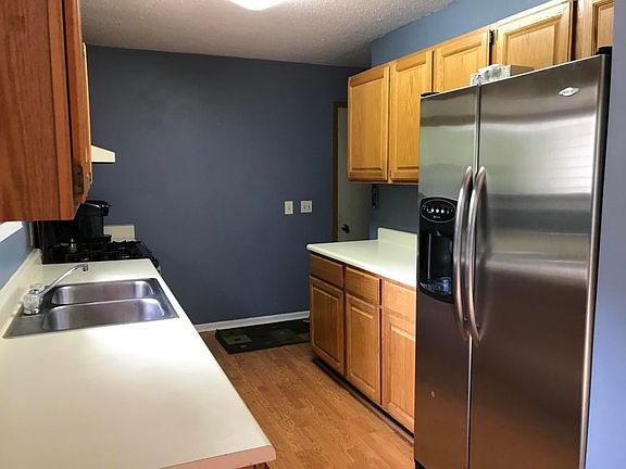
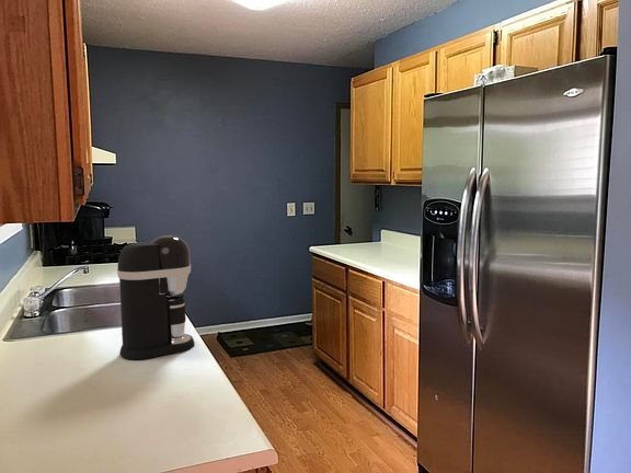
+ coffee maker [116,234,196,360]
